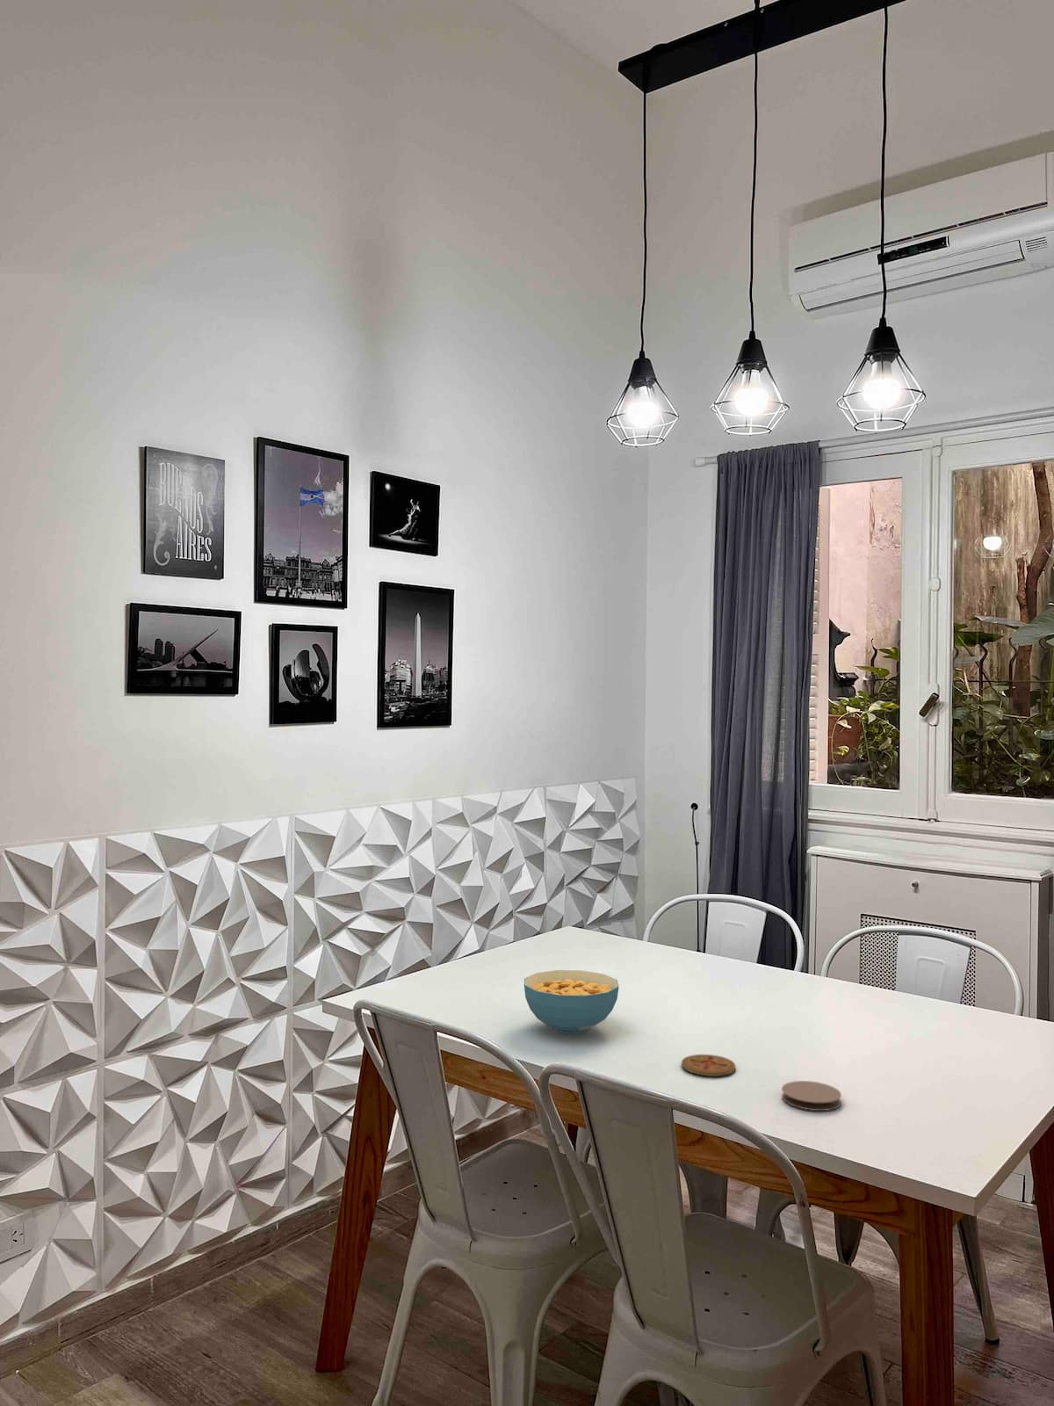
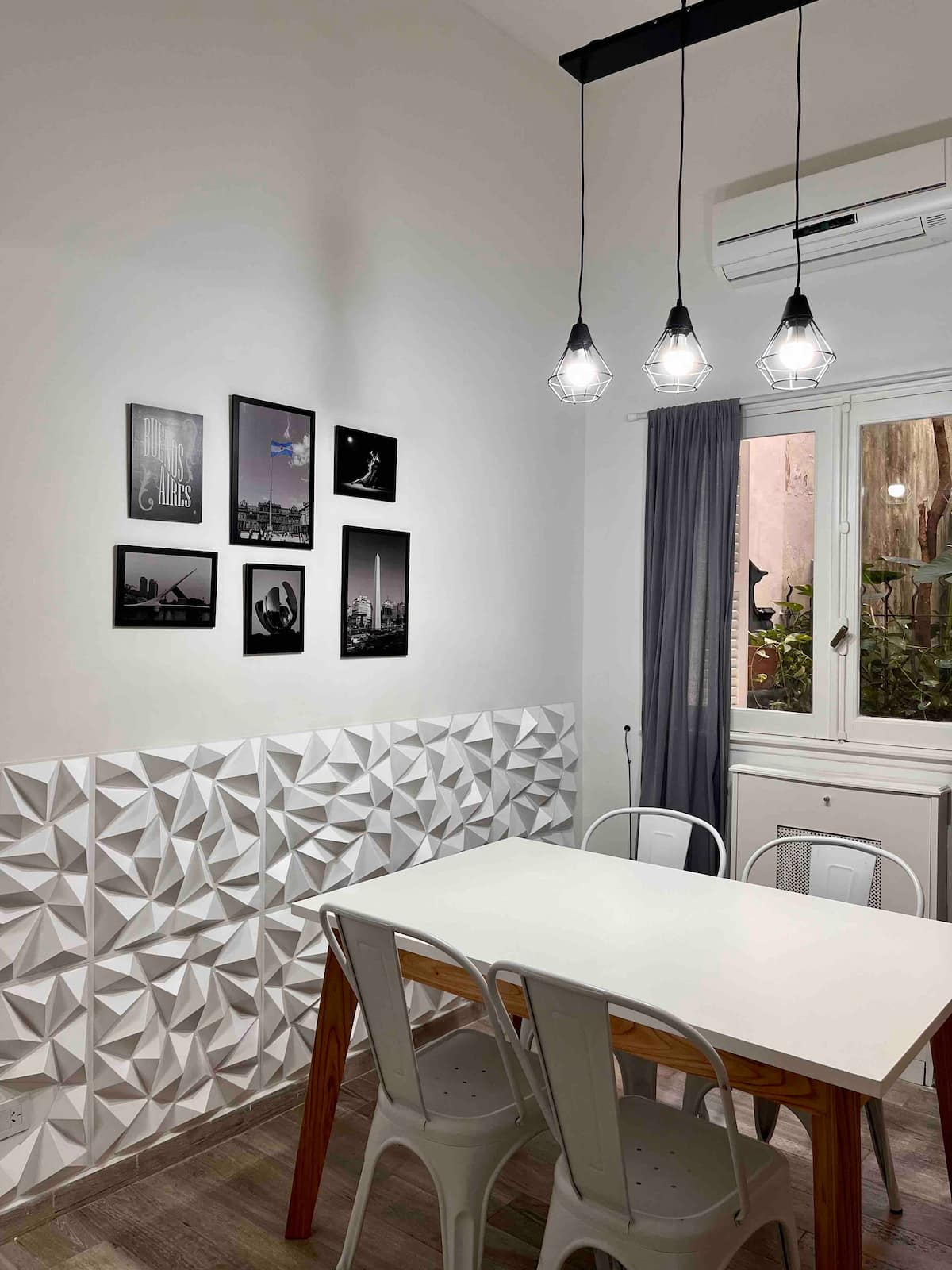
- coaster [681,1054,737,1077]
- coaster [781,1081,843,1112]
- cereal bowl [524,970,619,1035]
